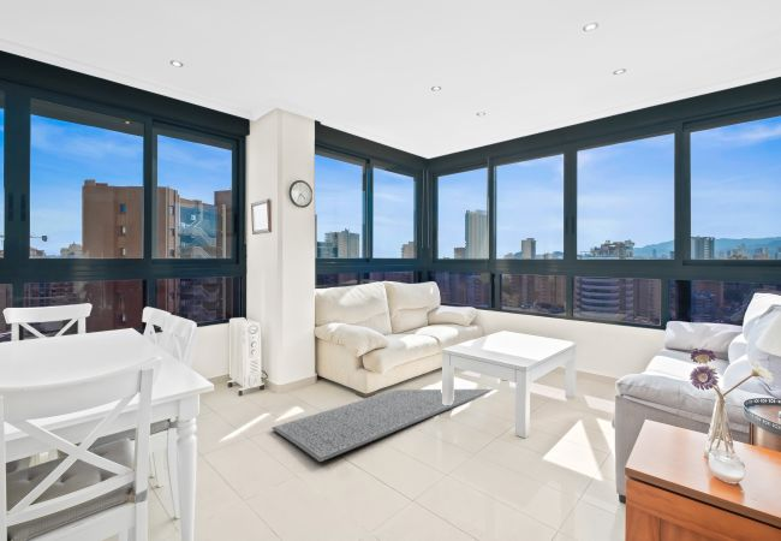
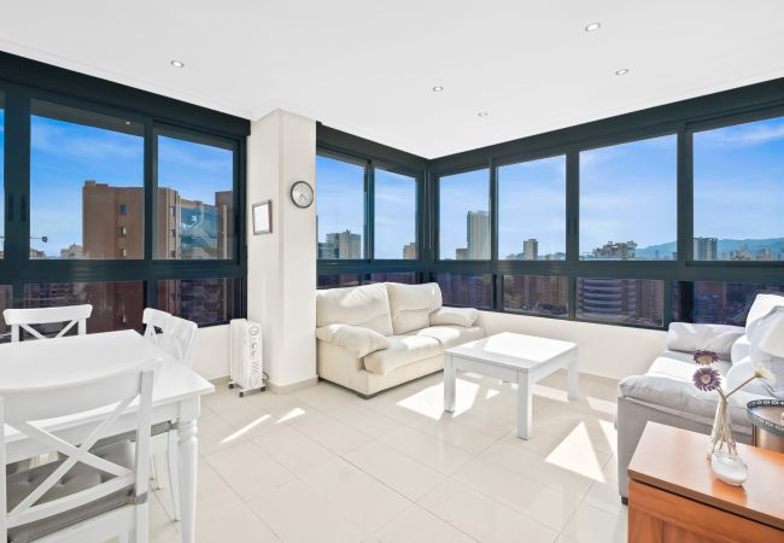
- rug [270,388,494,463]
